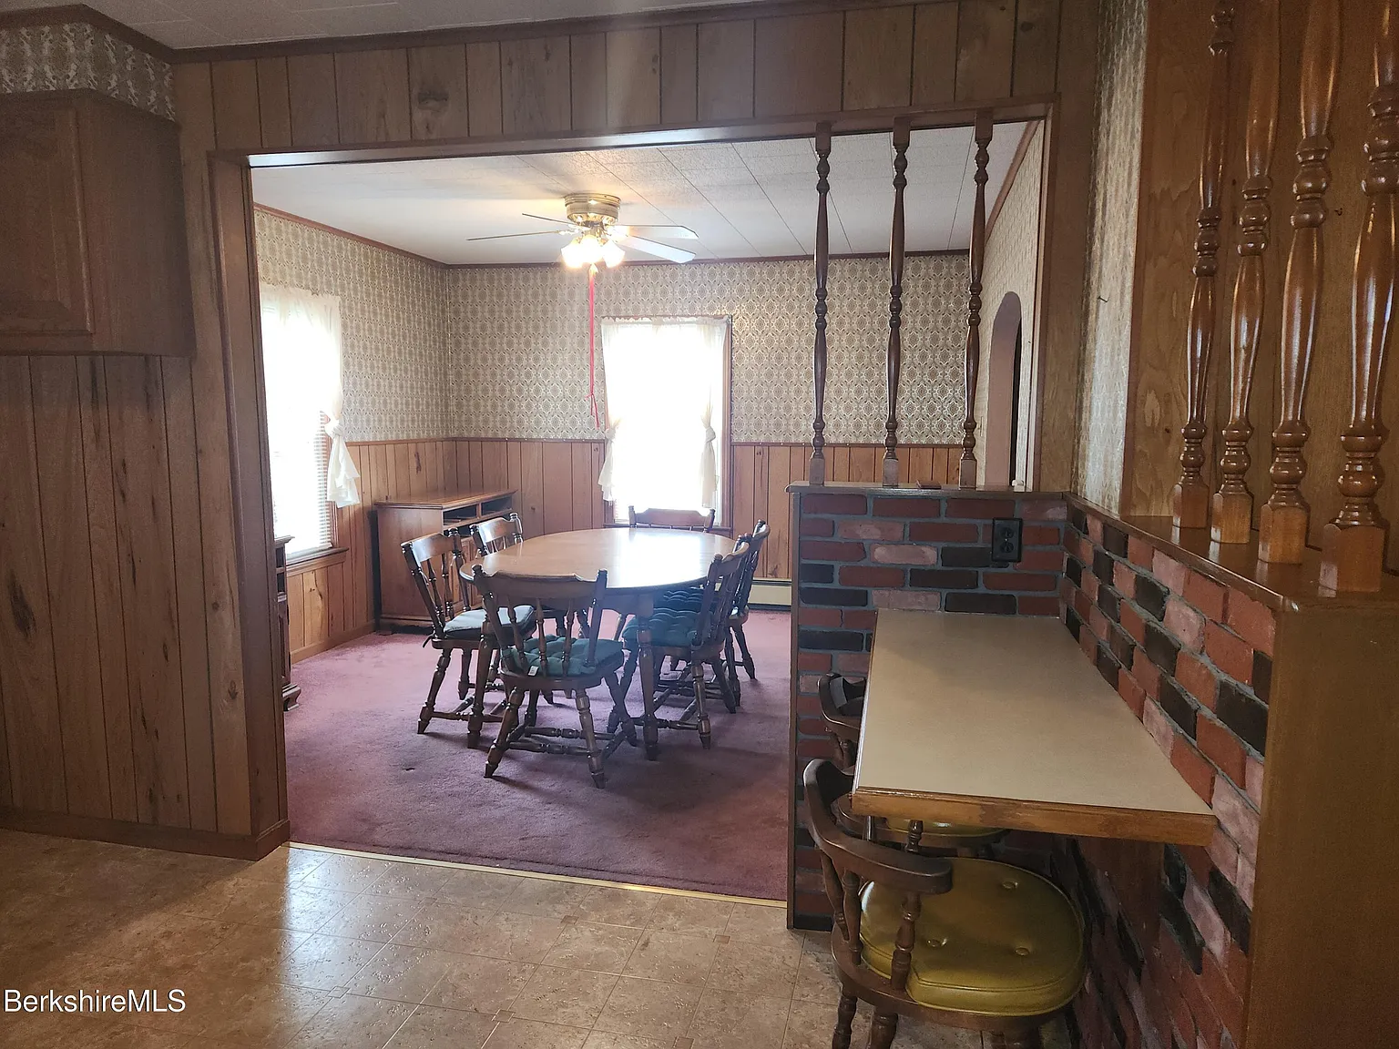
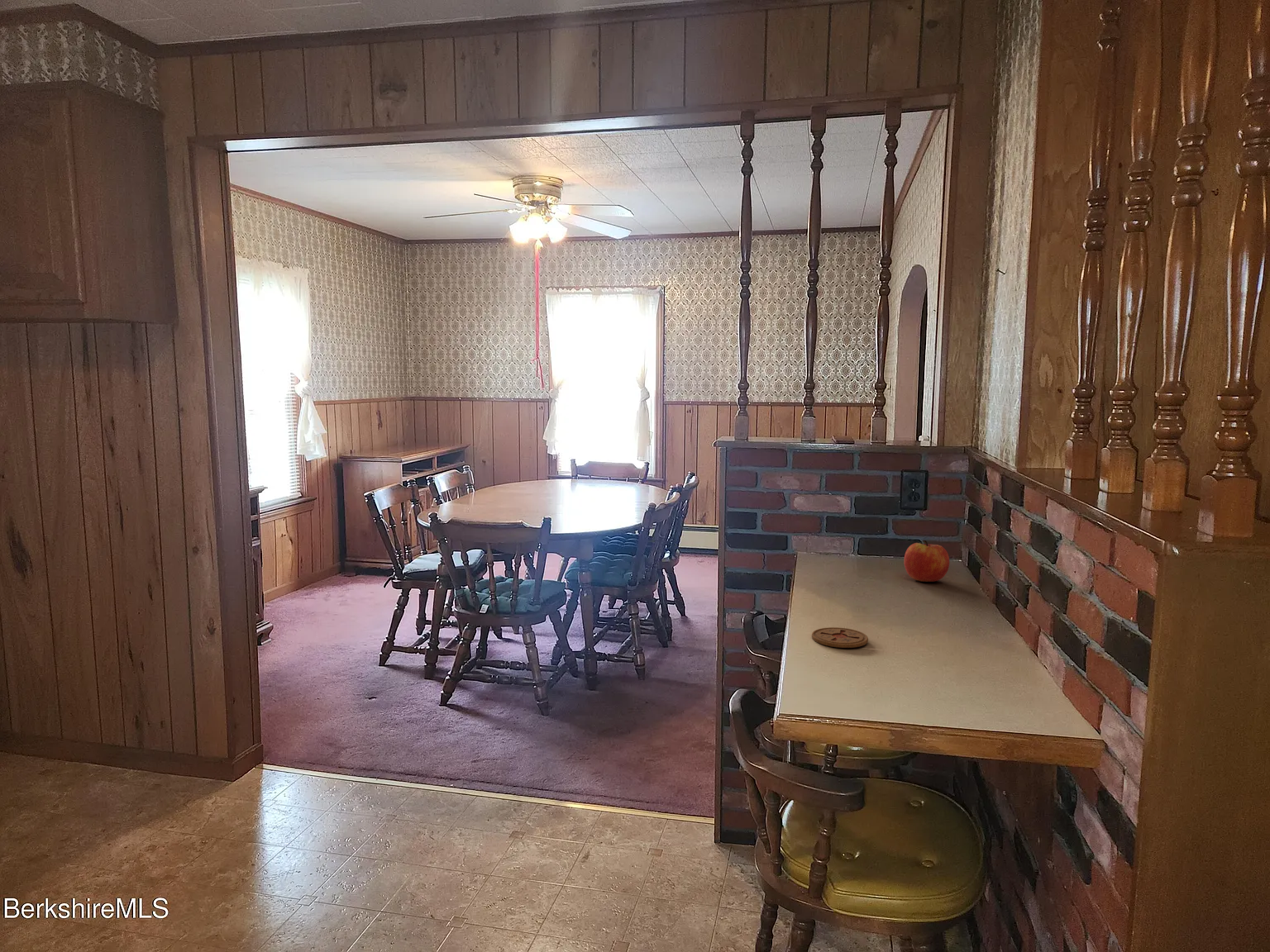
+ apple [903,540,950,583]
+ coaster [811,626,869,649]
